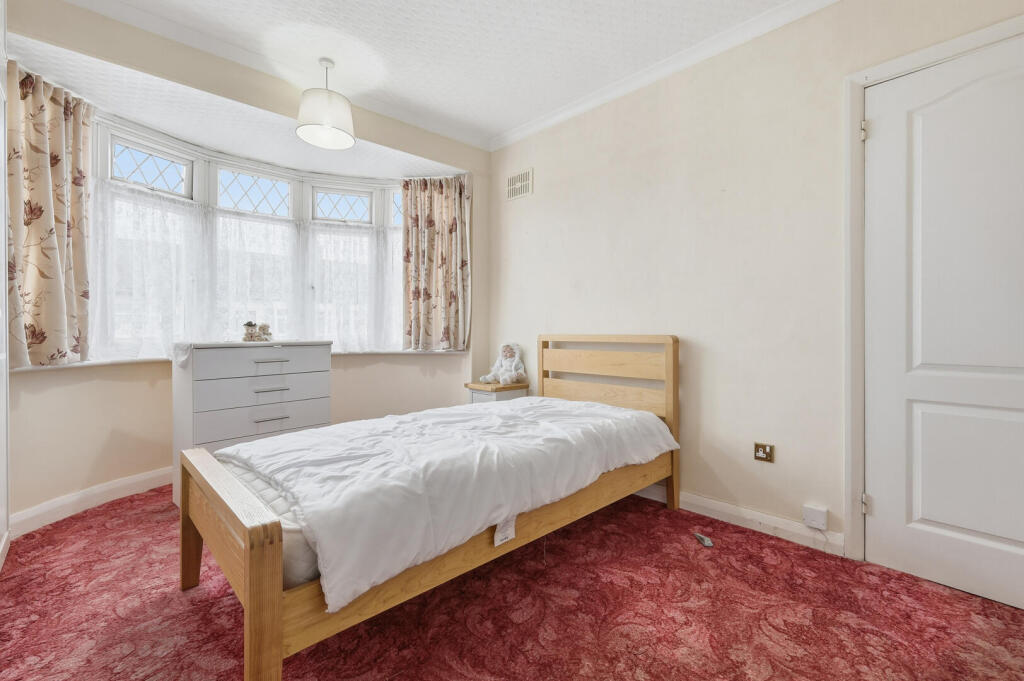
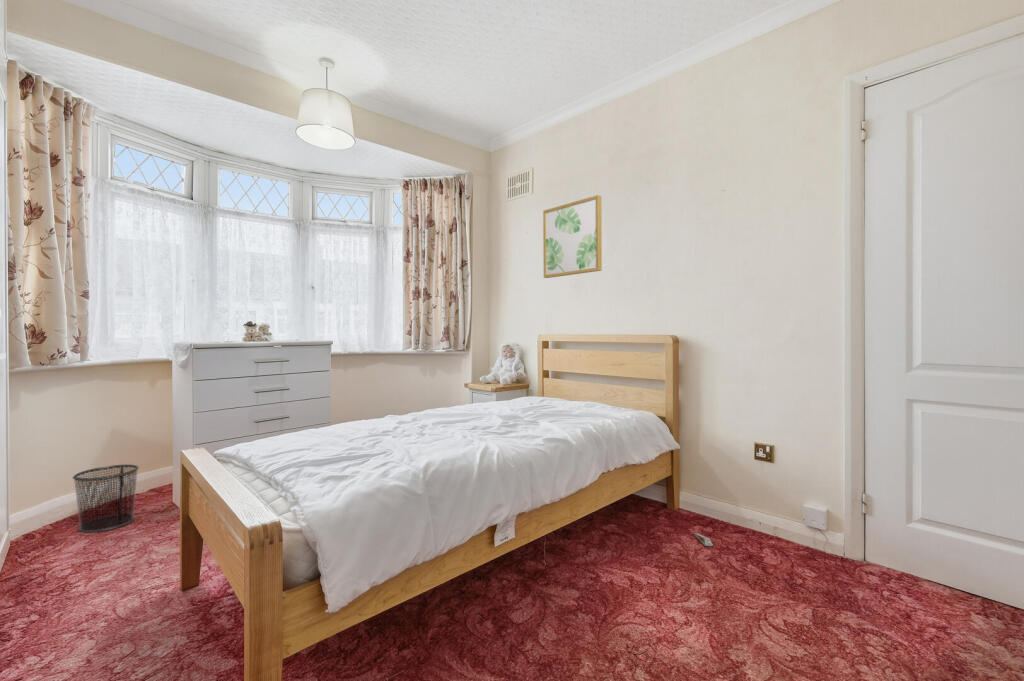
+ wall art [542,194,603,279]
+ waste bin [72,464,140,534]
